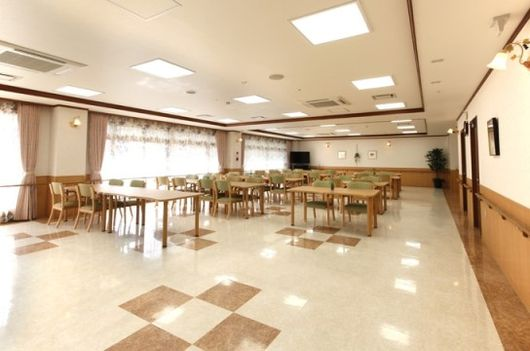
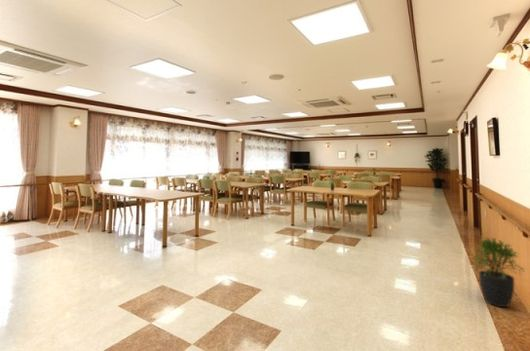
+ potted plant [471,237,526,308]
